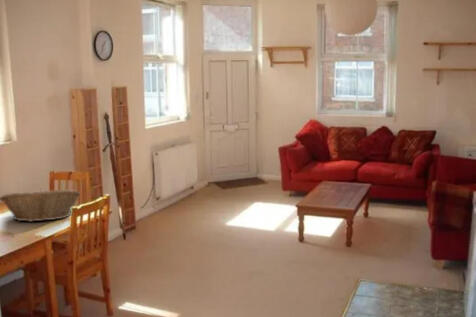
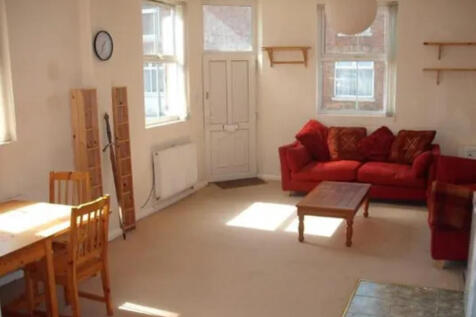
- fruit basket [0,188,81,223]
